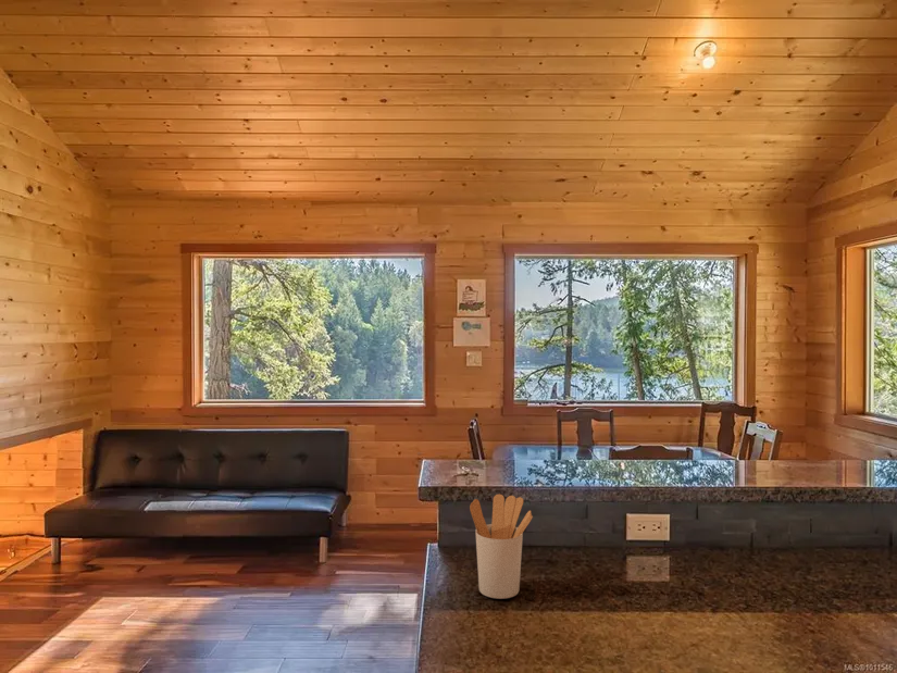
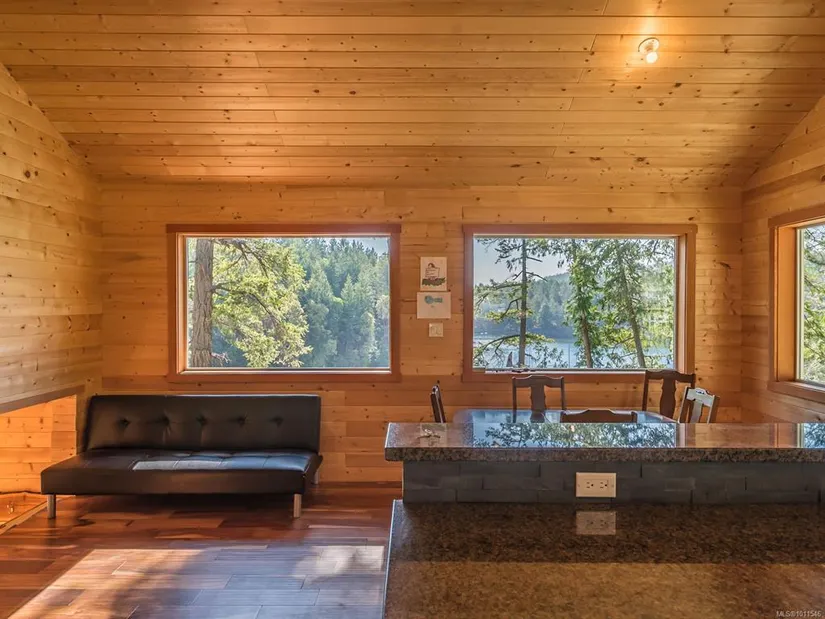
- utensil holder [469,494,534,600]
